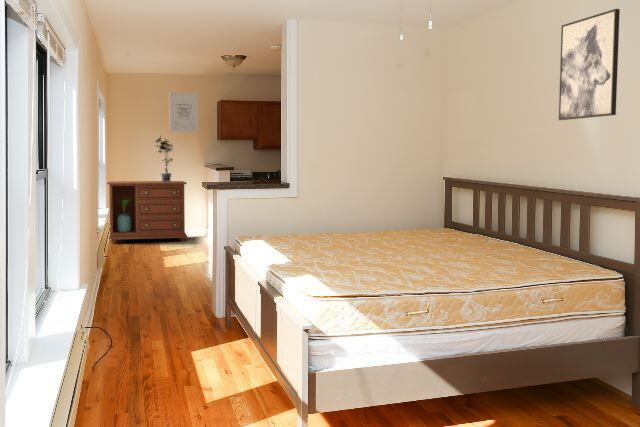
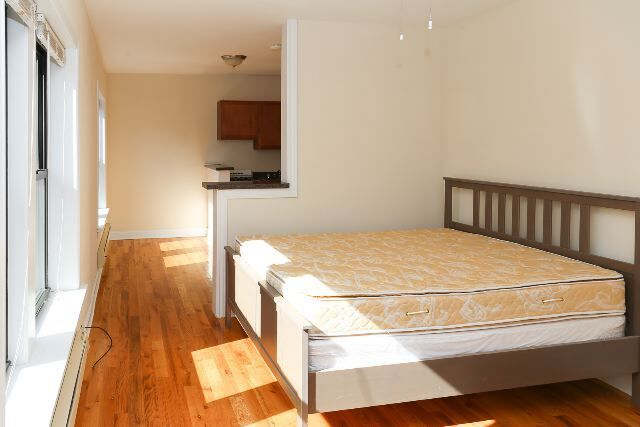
- wall art [168,91,199,133]
- potted plant [154,135,175,182]
- dresser [106,180,188,244]
- wall art [558,8,621,121]
